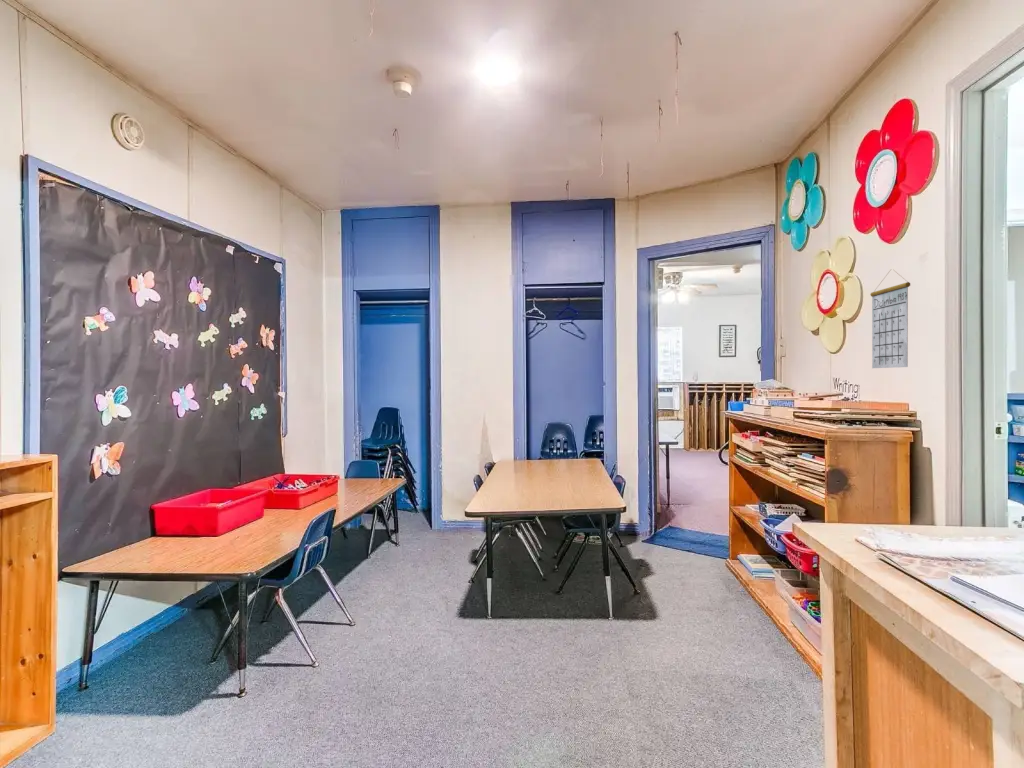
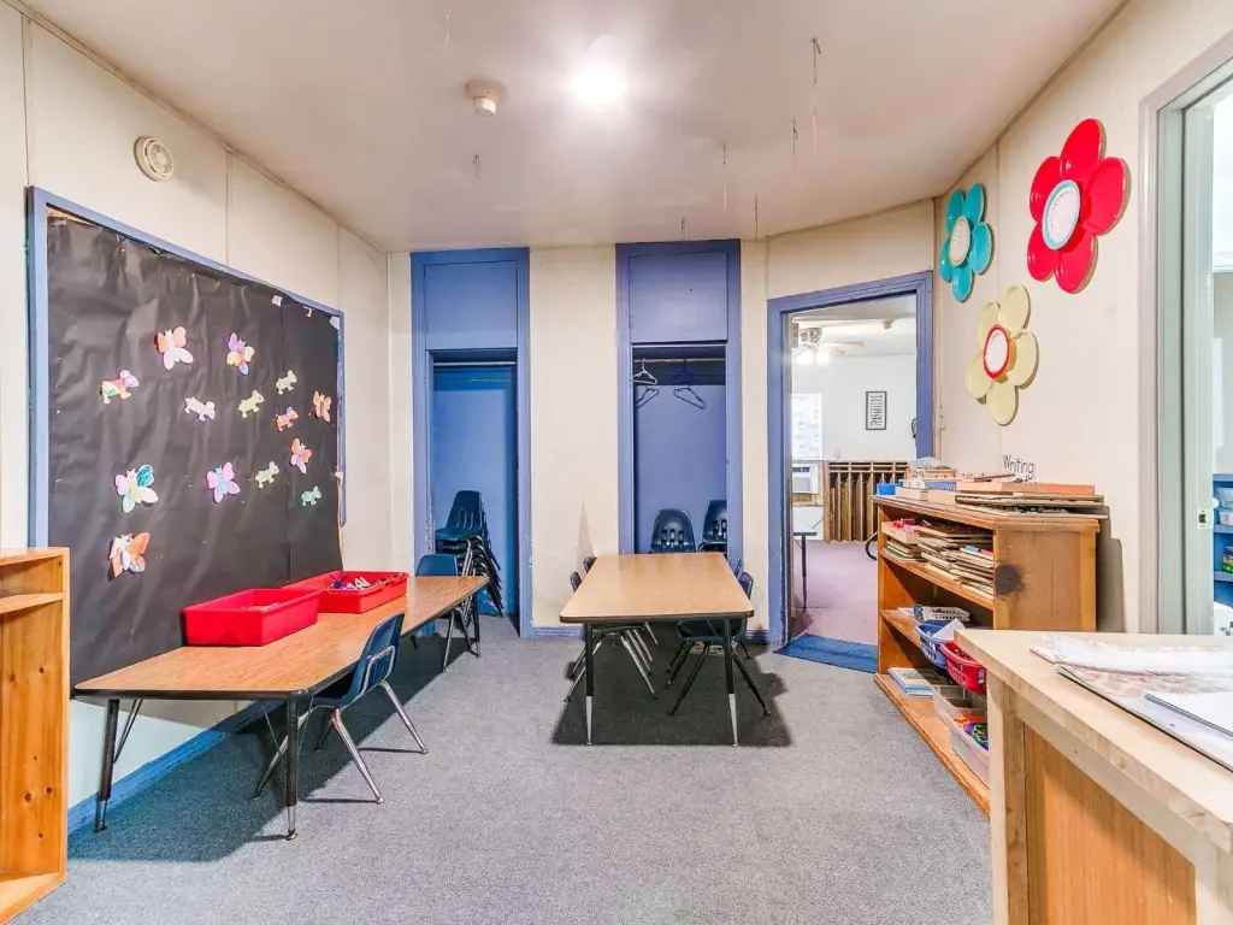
- calendar [869,270,911,369]
